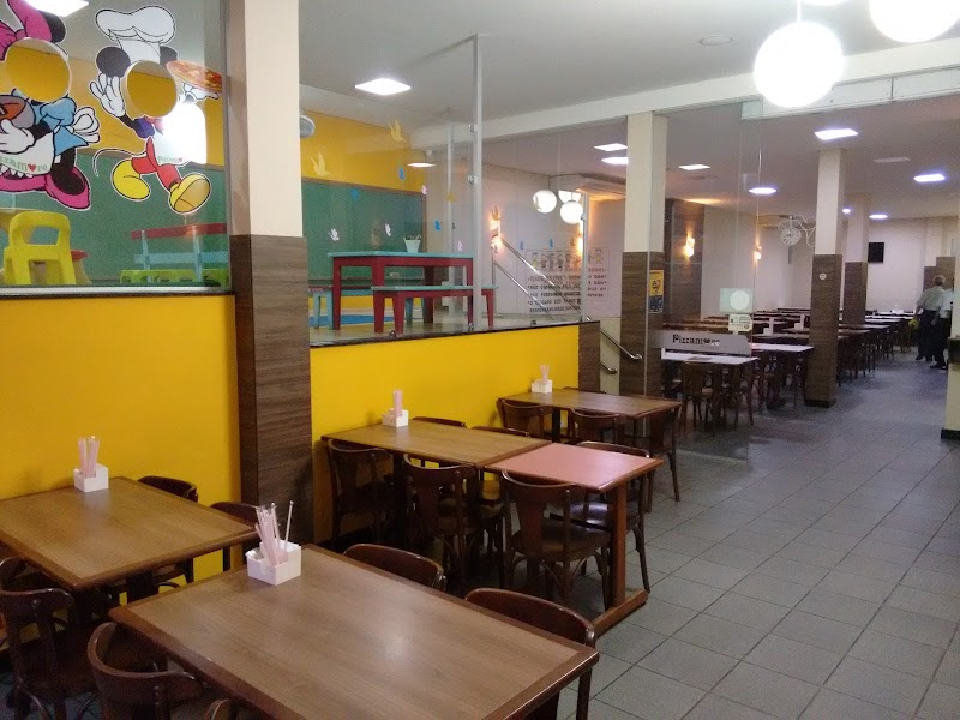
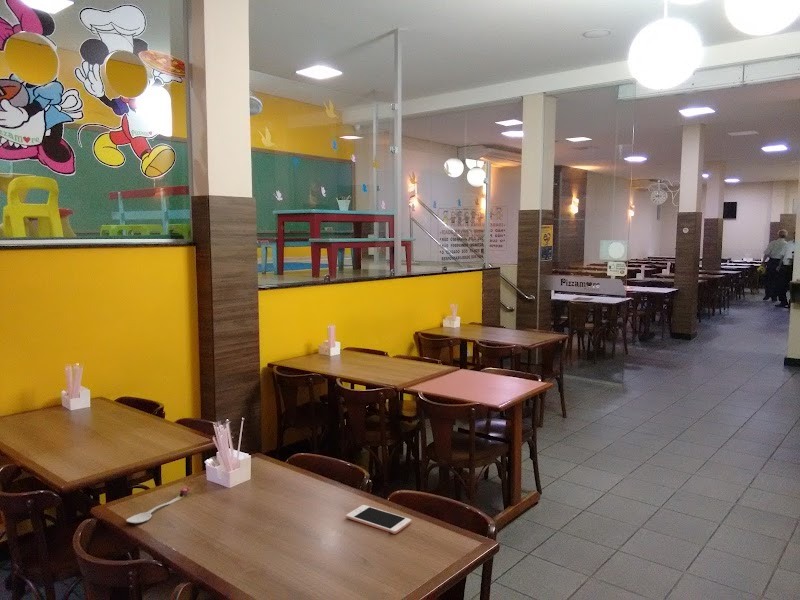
+ cell phone [345,504,412,535]
+ spoon [125,487,191,524]
